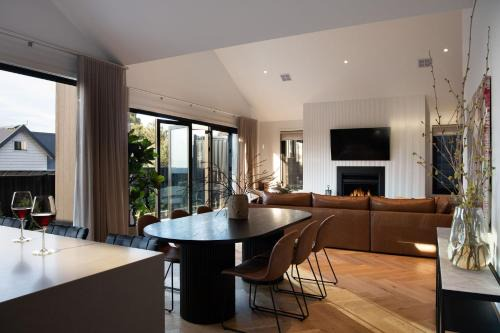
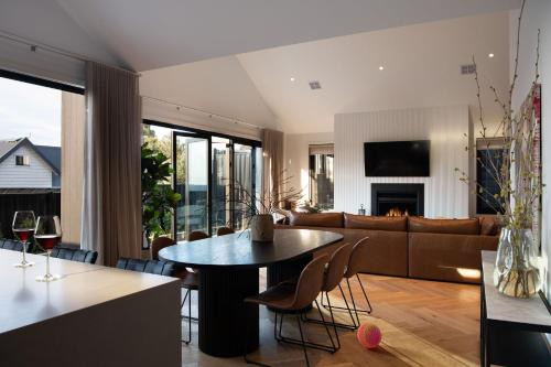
+ ball [357,322,382,349]
